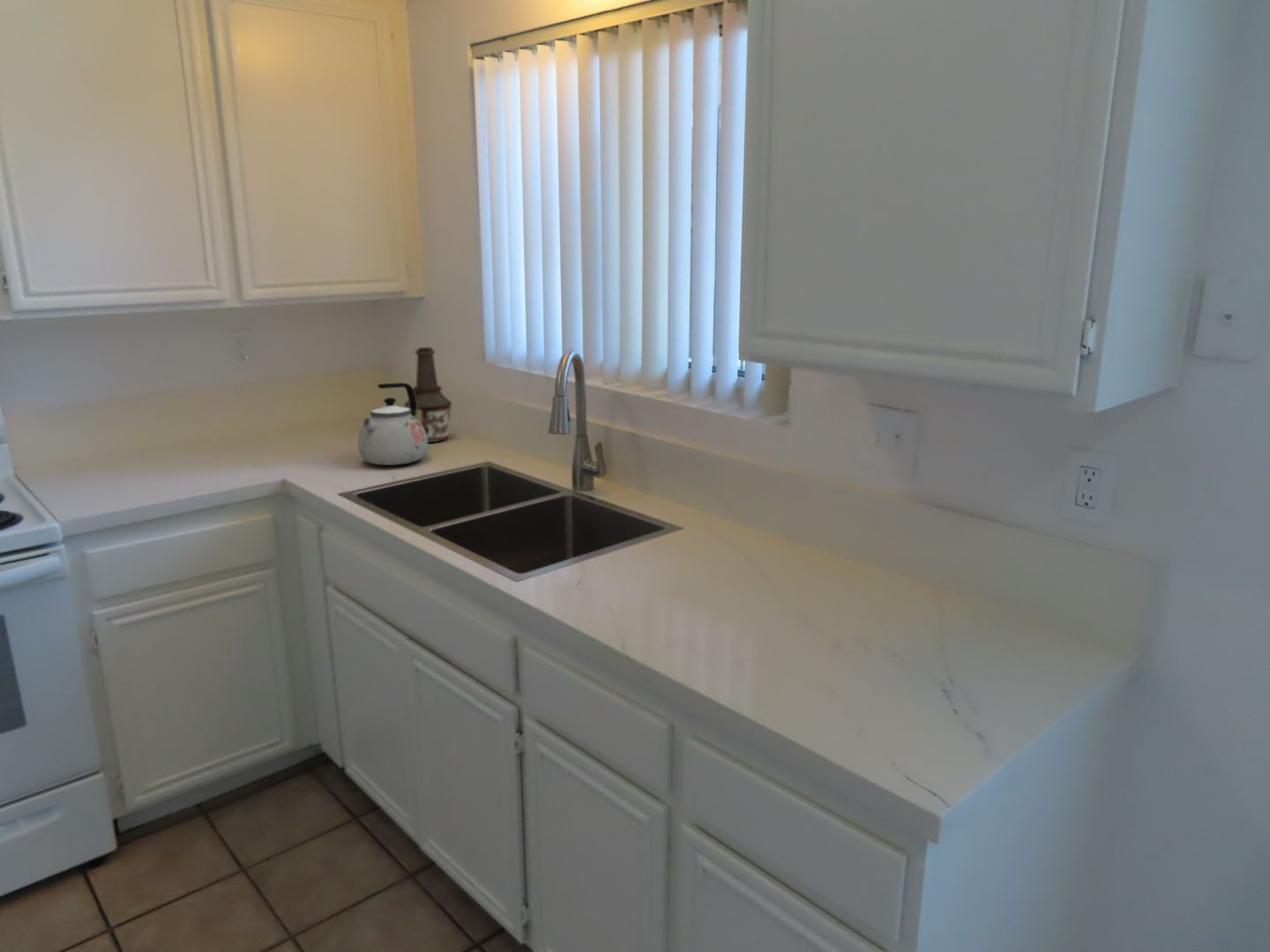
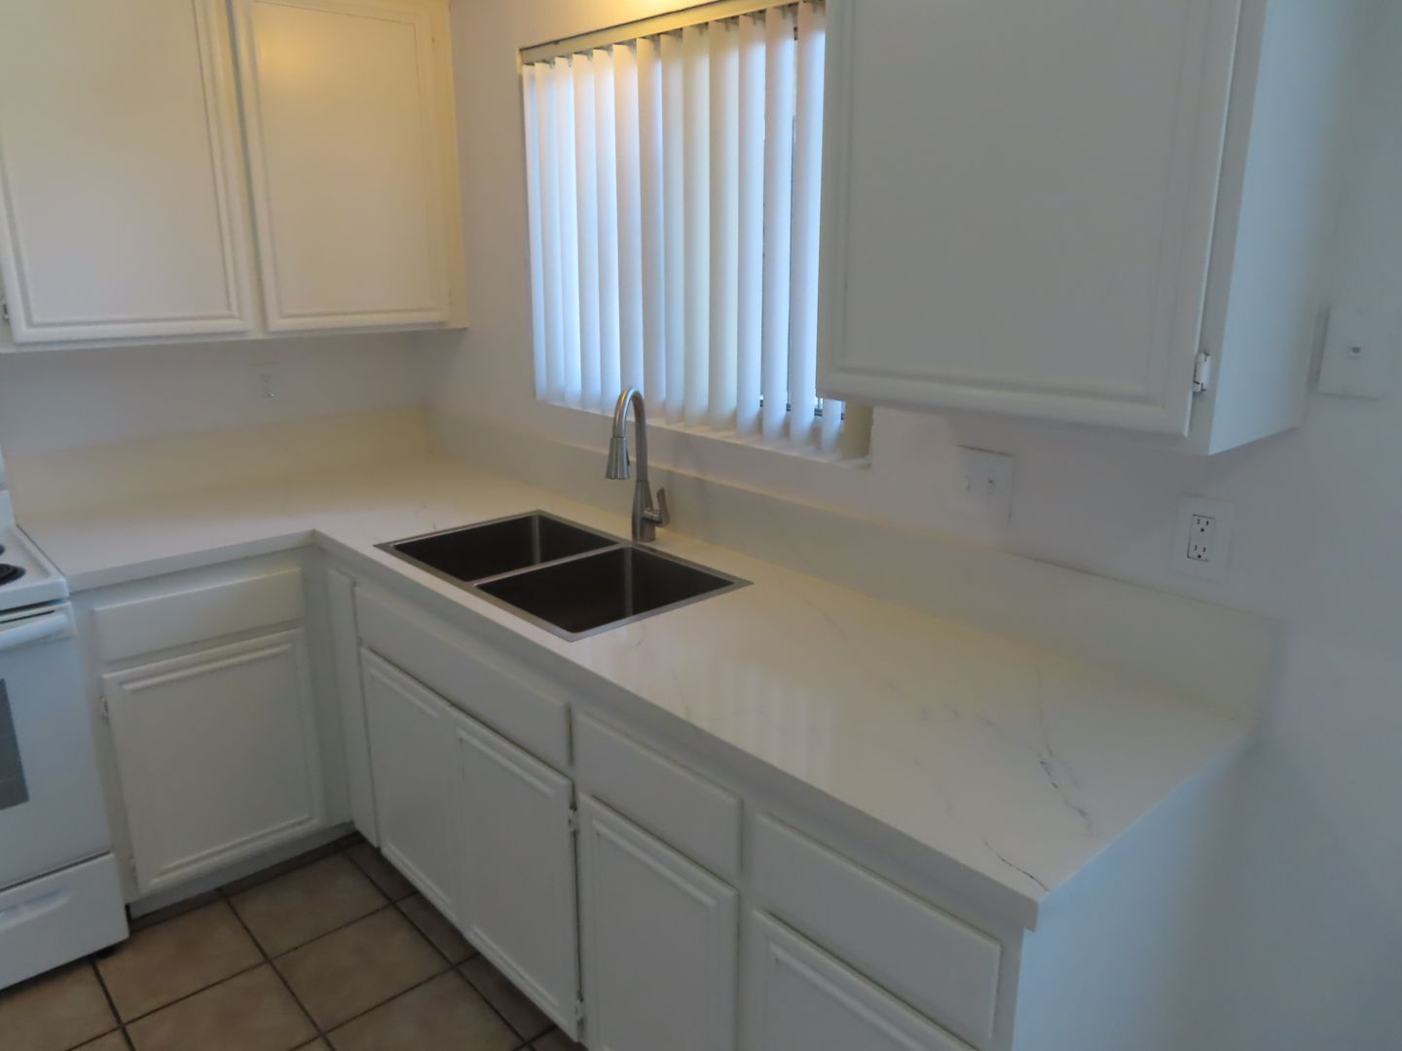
- kettle [357,382,429,466]
- bottle [403,346,452,443]
